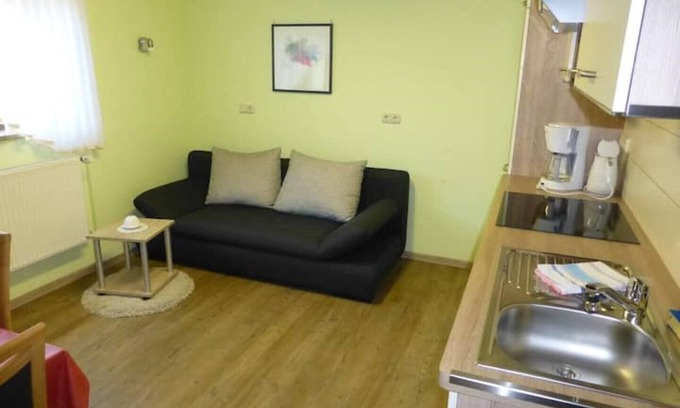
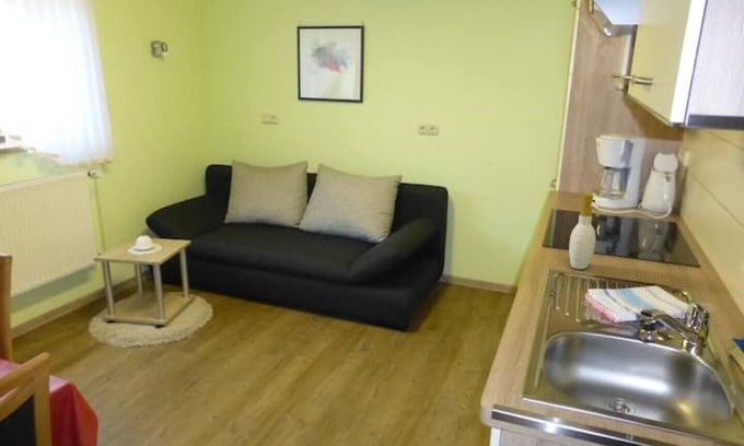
+ soap bottle [568,193,596,270]
